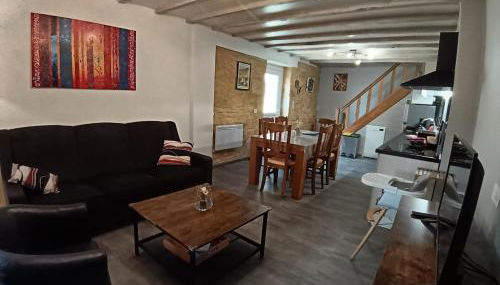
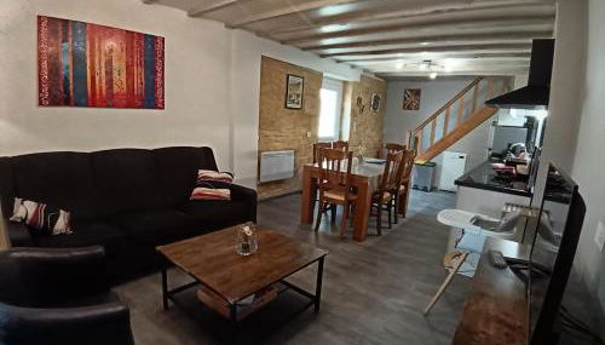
+ remote control [486,248,509,270]
